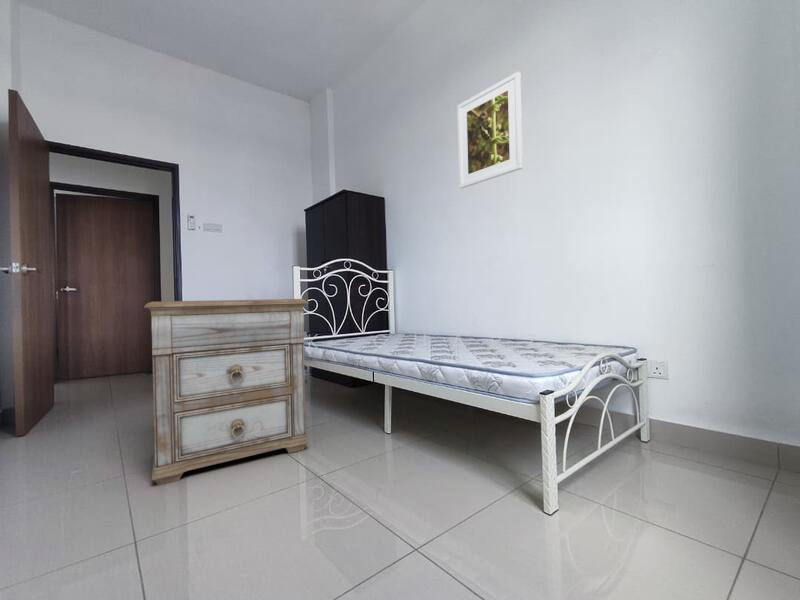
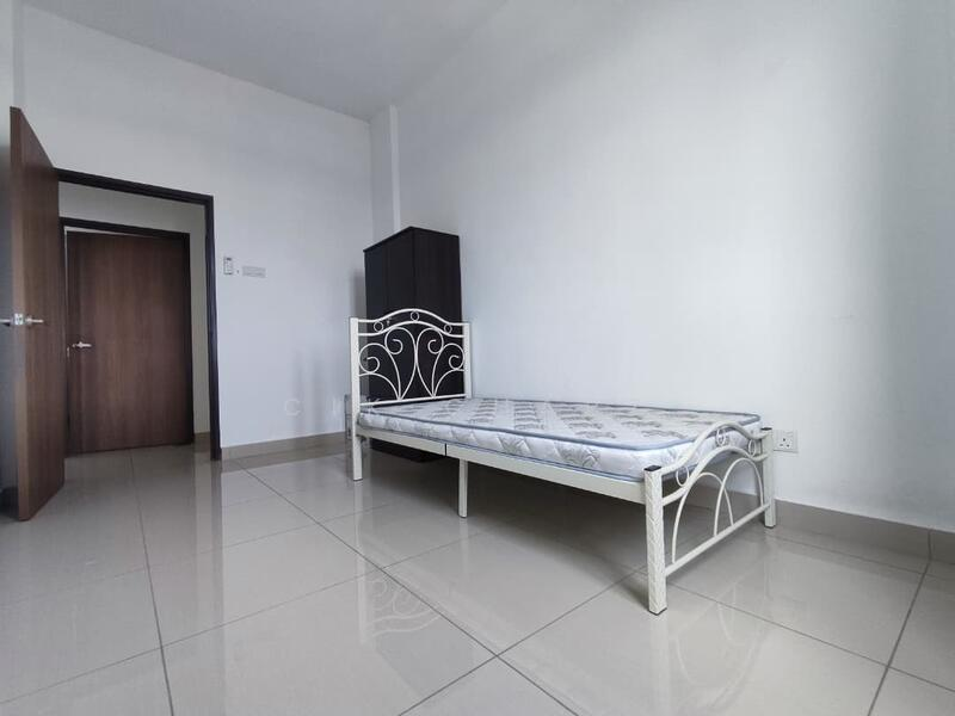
- nightstand [143,298,310,486]
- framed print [456,71,524,190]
